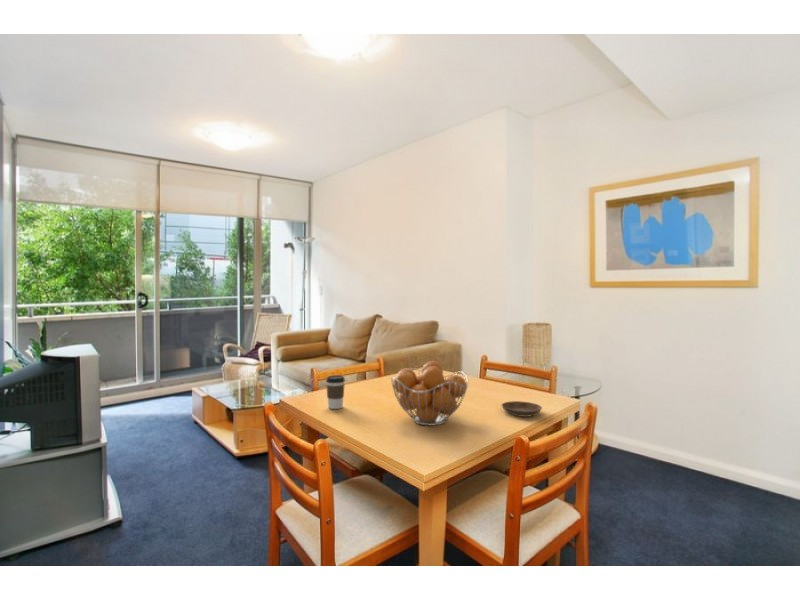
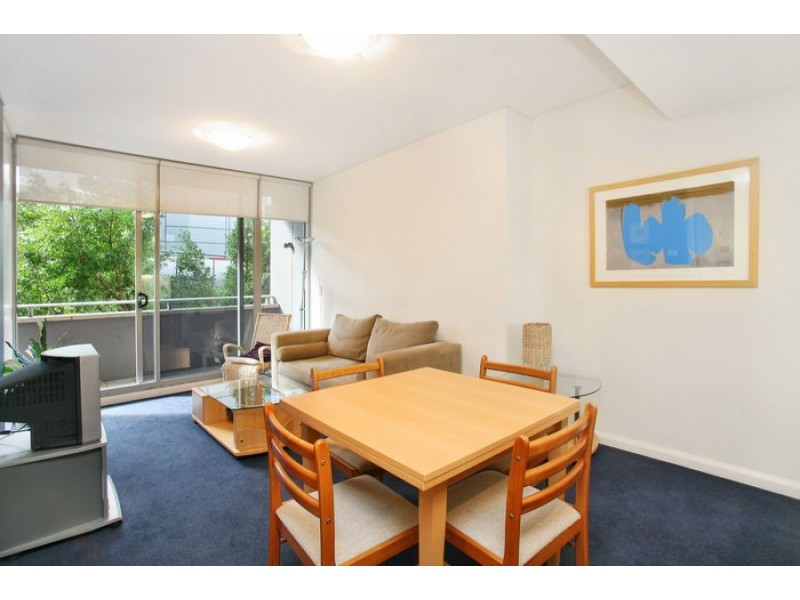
- coffee cup [325,374,346,410]
- fruit basket [390,360,469,426]
- saucer [501,400,543,418]
